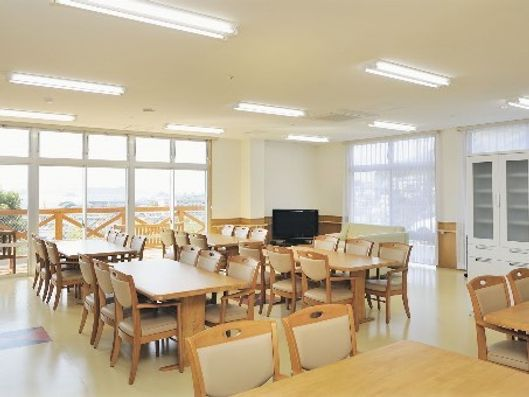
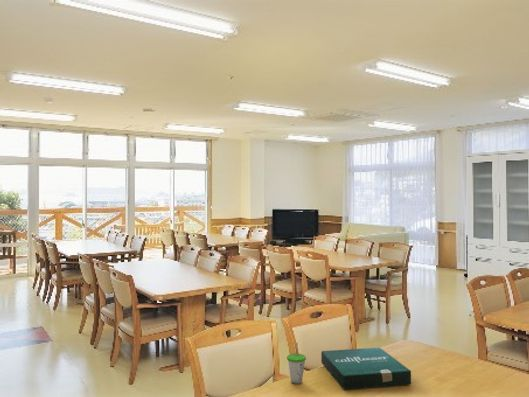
+ cup [286,342,307,385]
+ pizza box [320,346,412,390]
